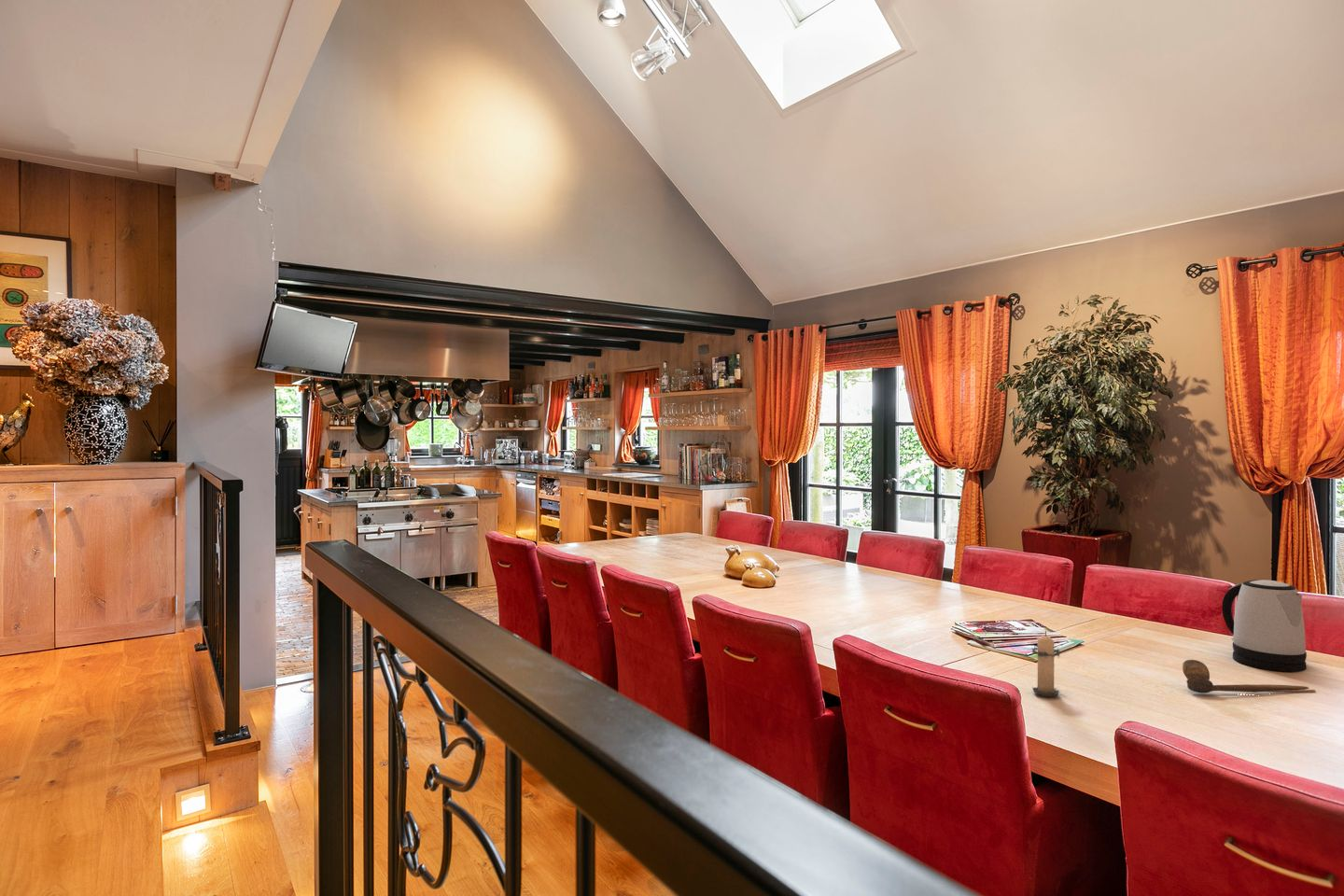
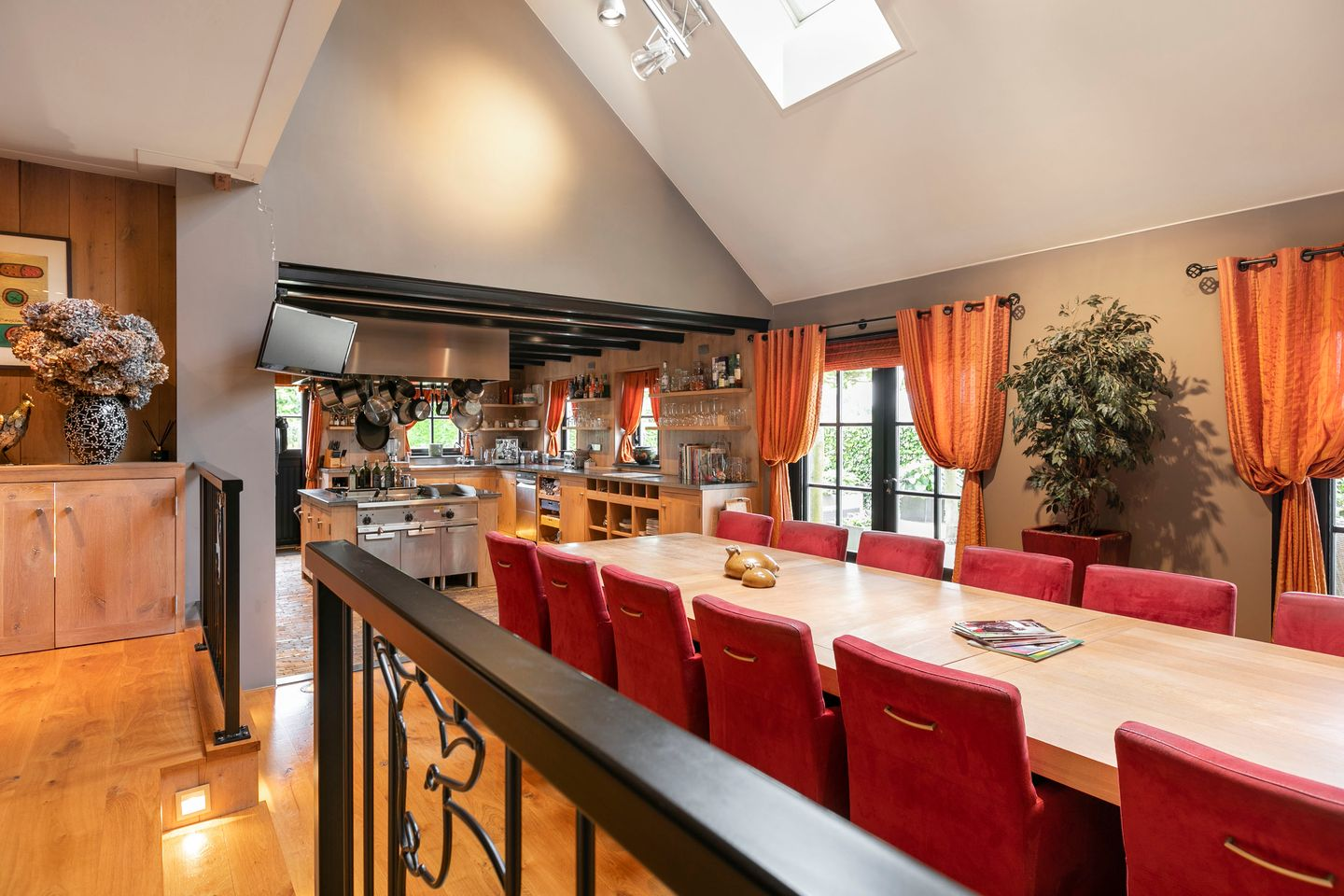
- candle [1030,630,1062,697]
- kettle [1221,579,1308,673]
- spoon [1182,659,1317,696]
